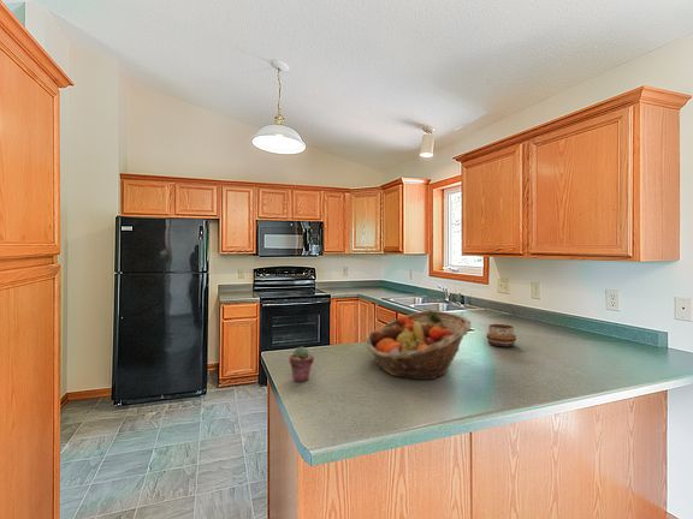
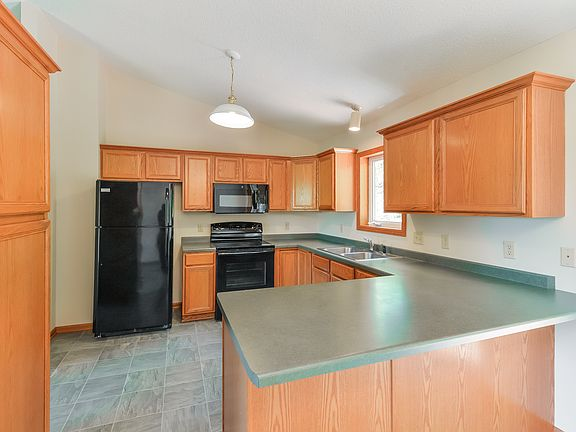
- fruit basket [365,309,473,381]
- decorative bowl [485,323,517,347]
- potted succulent [289,345,315,383]
